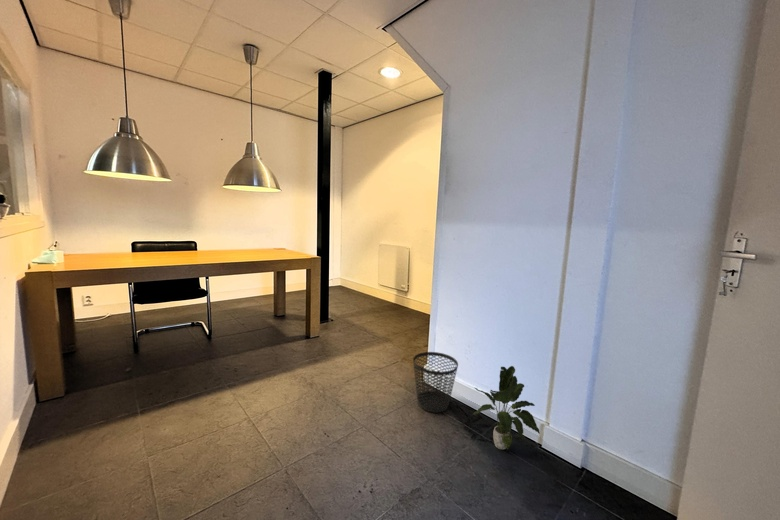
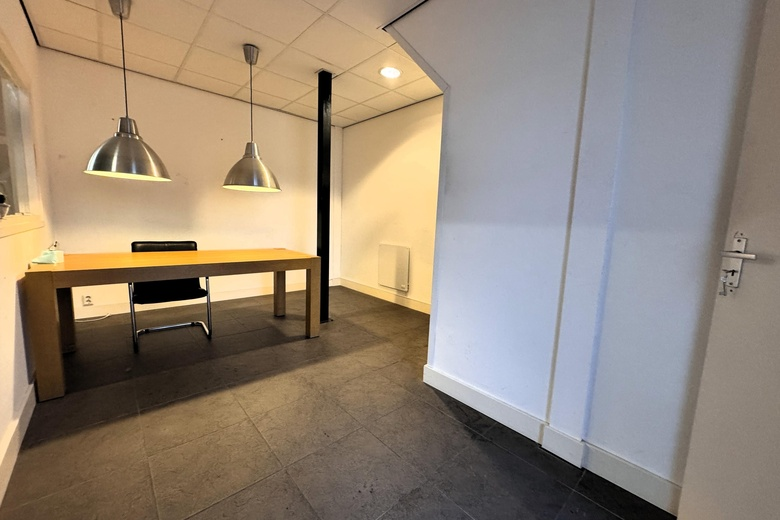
- wastebasket [412,351,459,414]
- potted plant [472,365,541,450]
